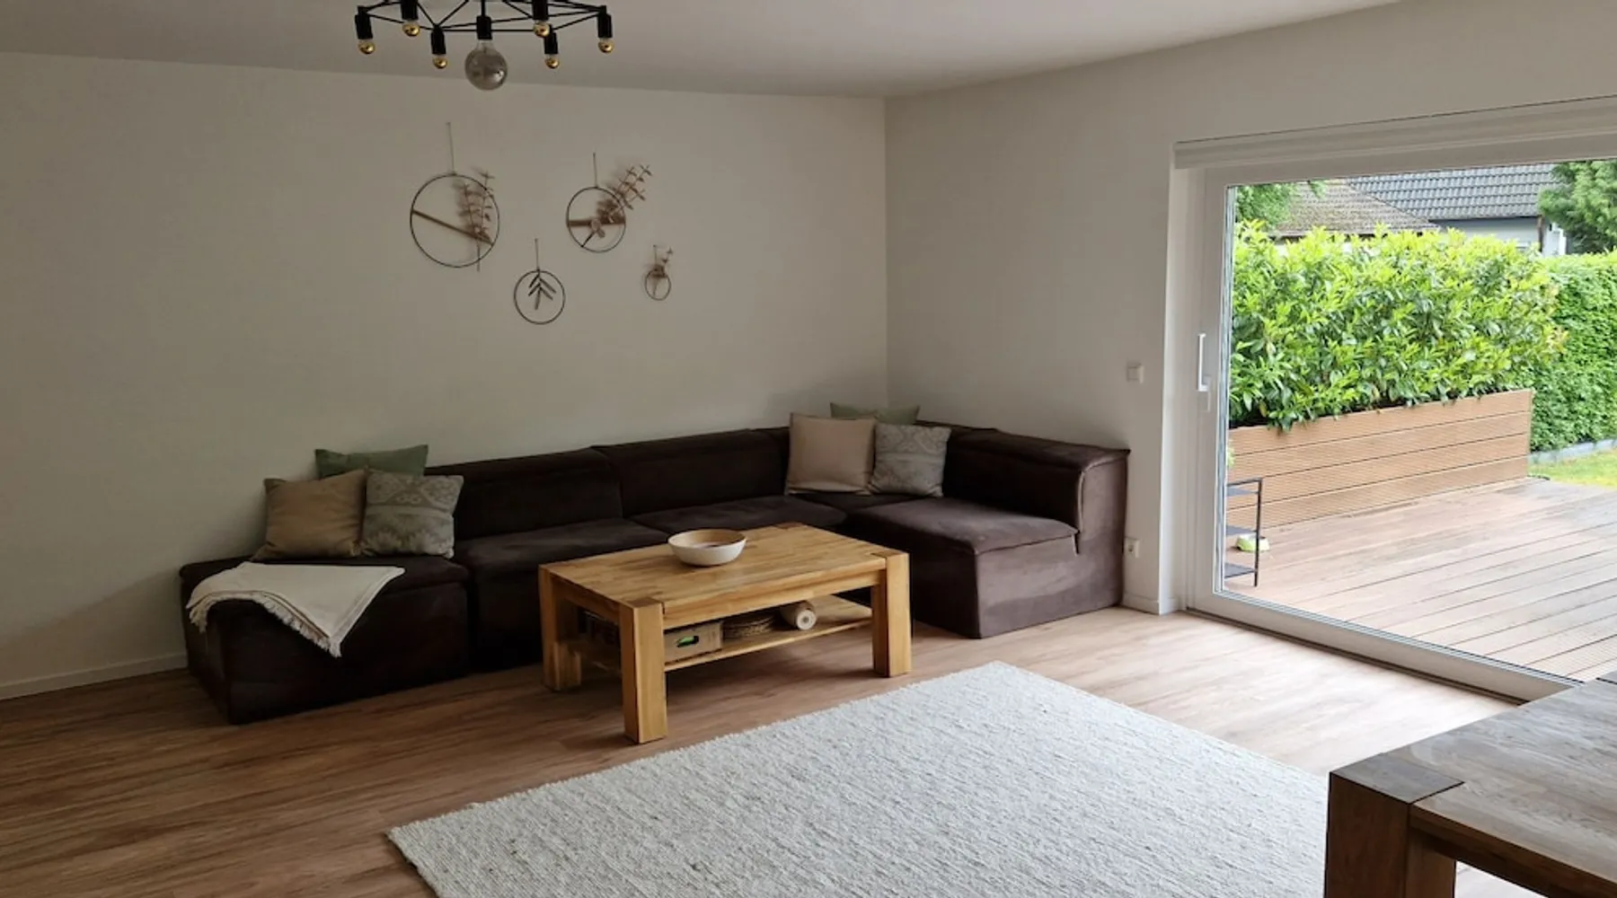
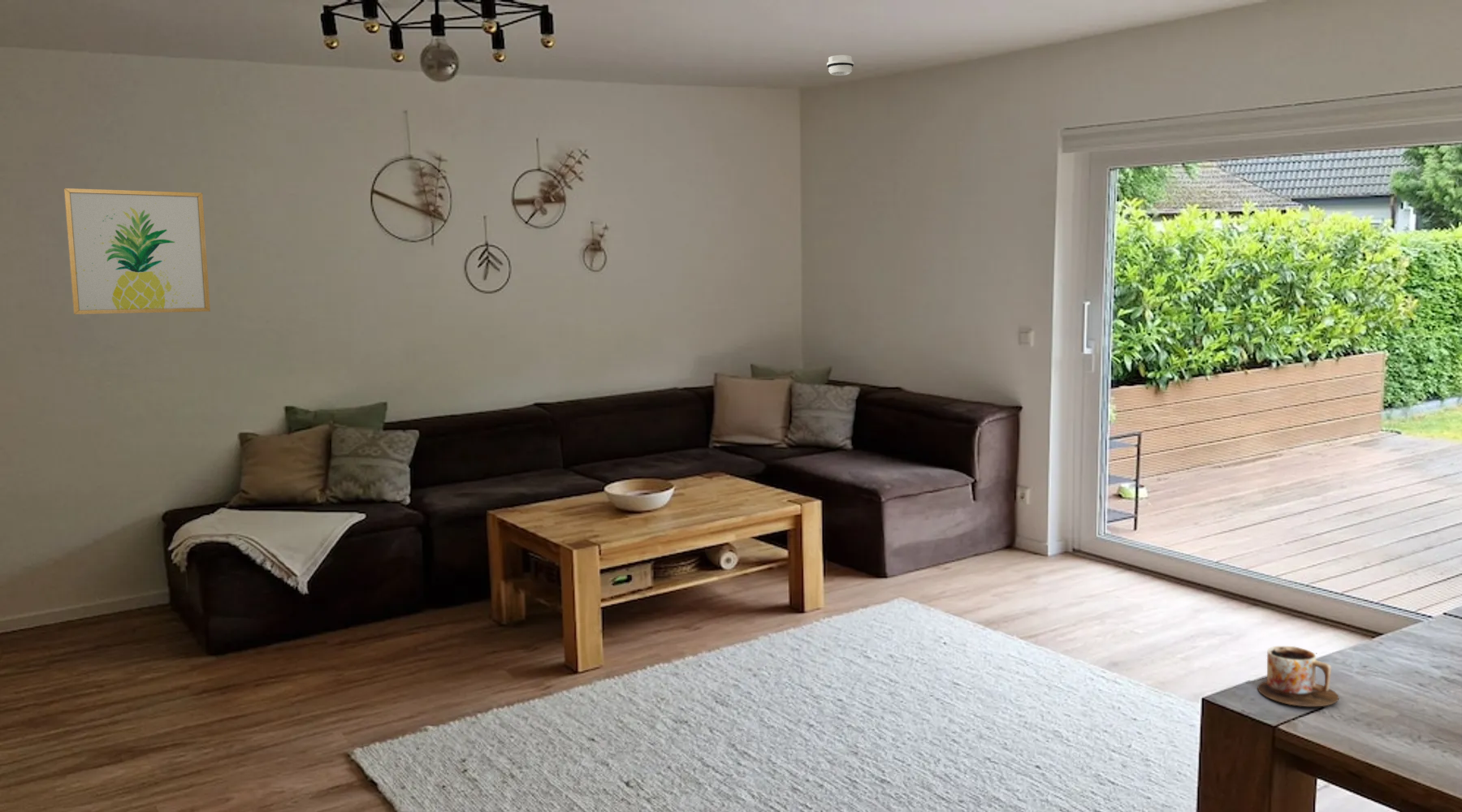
+ smoke detector [826,54,854,76]
+ wall art [63,188,211,315]
+ mug [1257,646,1339,707]
